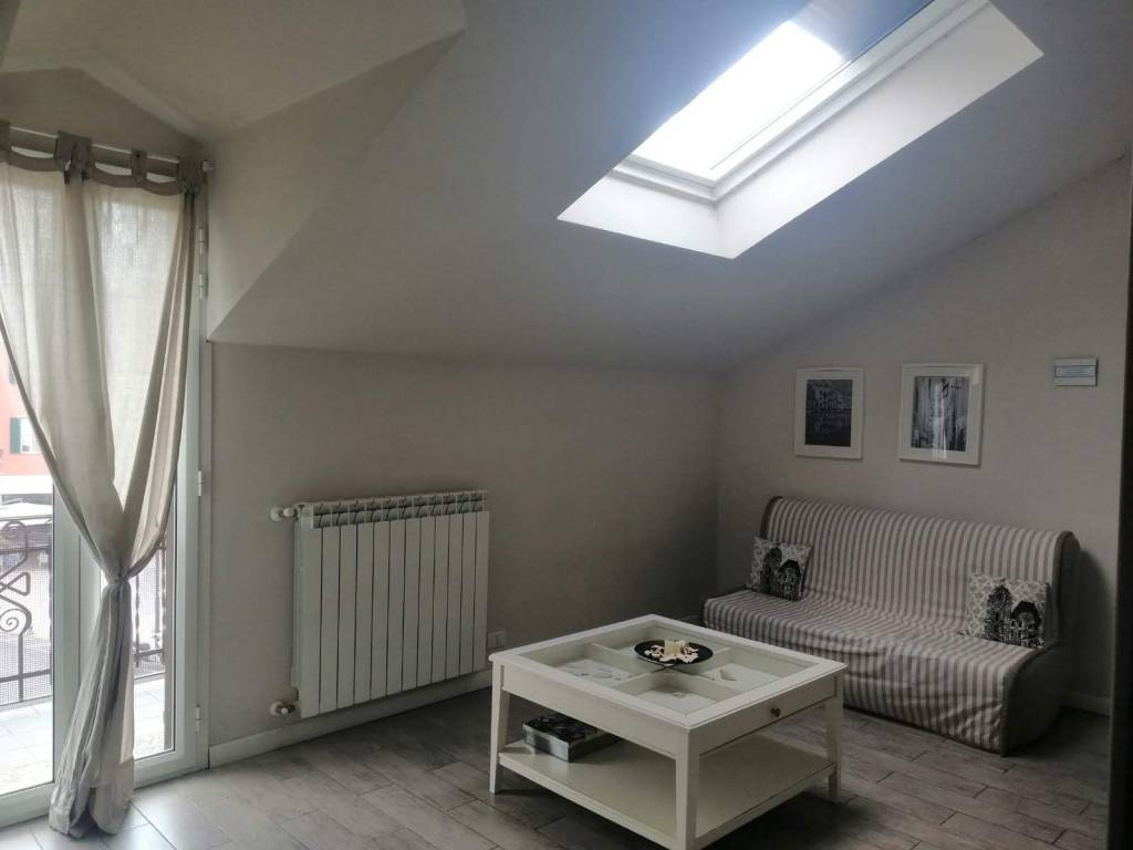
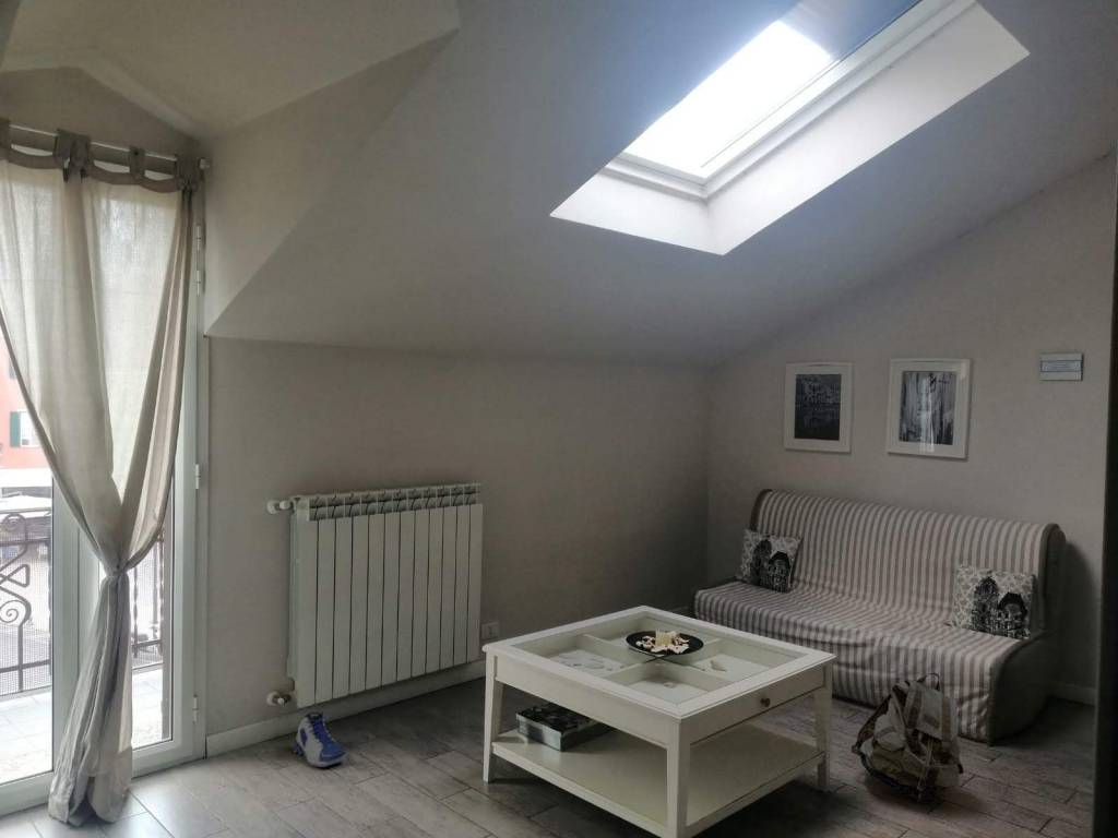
+ sneaker [292,710,347,768]
+ backpack [851,672,965,805]
